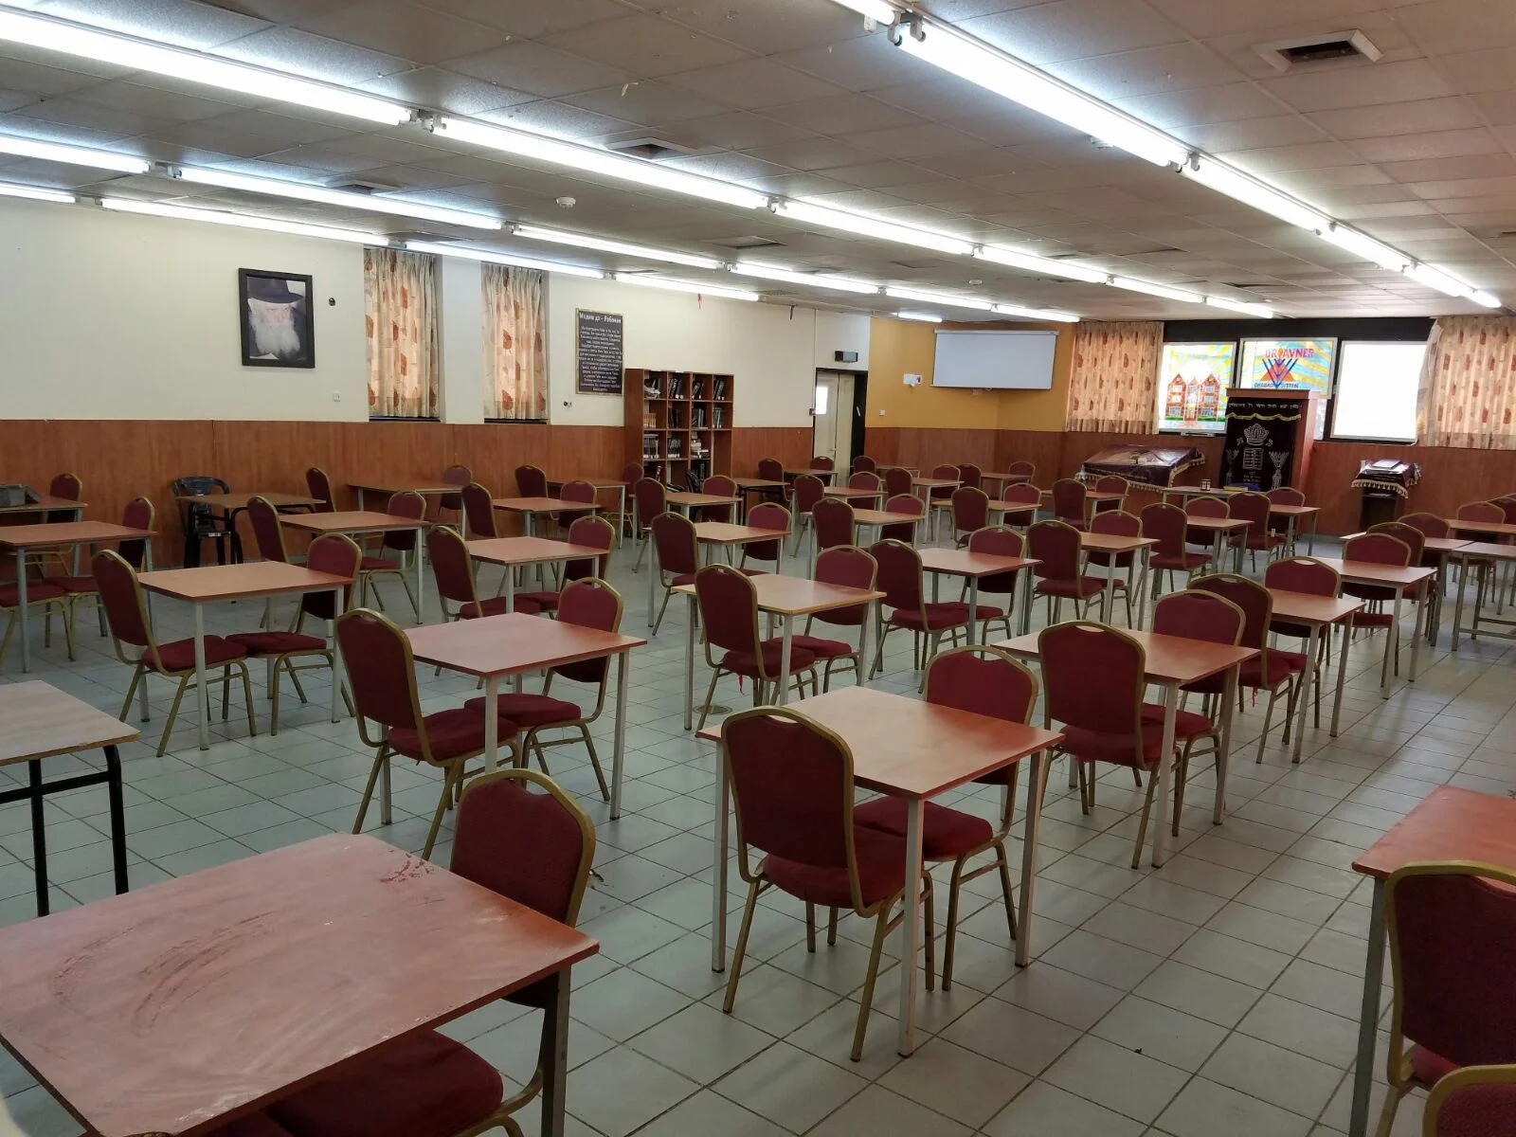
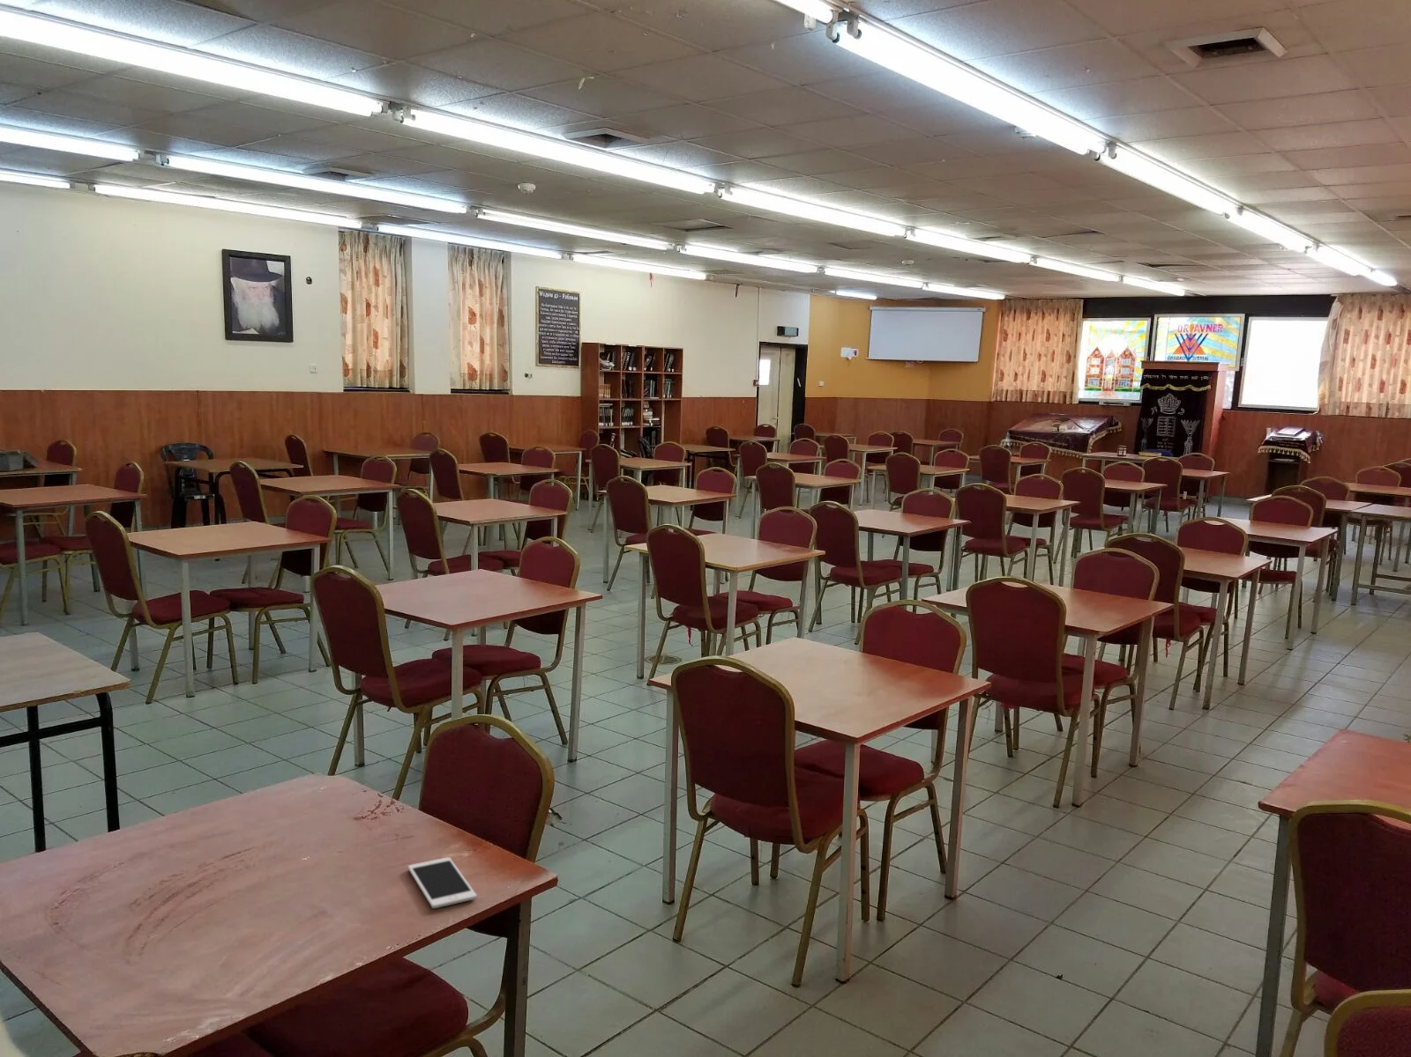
+ cell phone [408,856,477,909]
